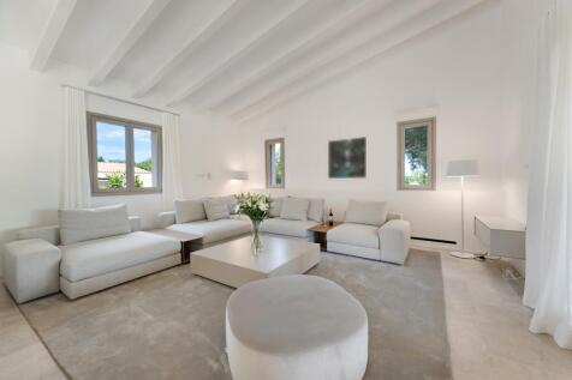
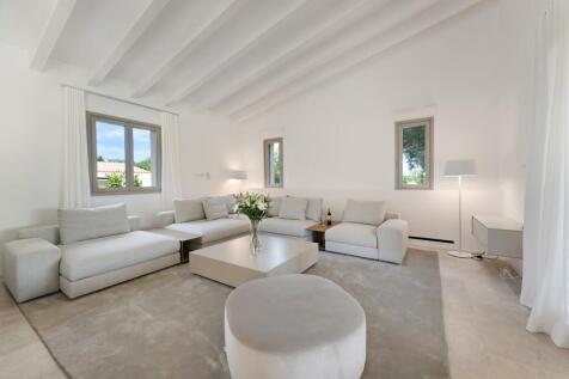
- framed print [327,135,368,180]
